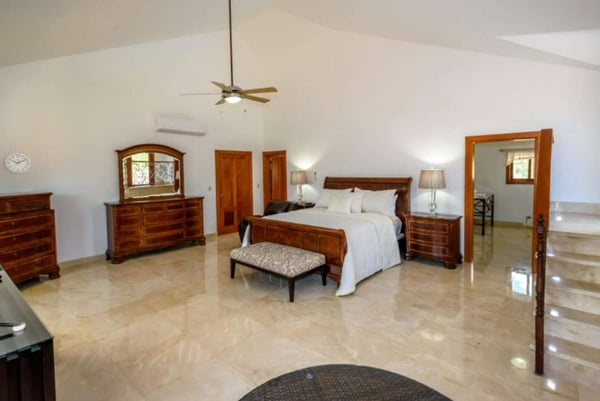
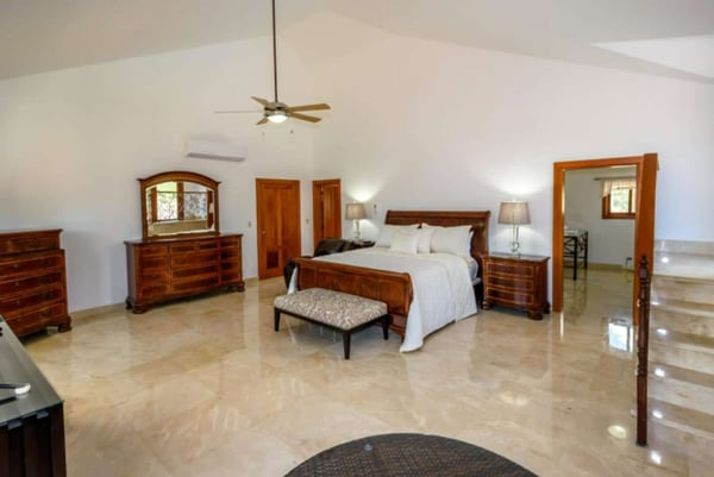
- wall clock [2,152,32,175]
